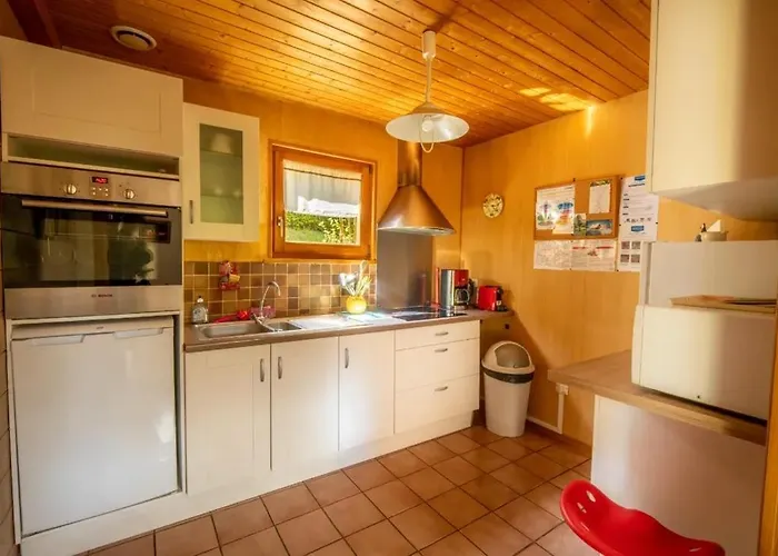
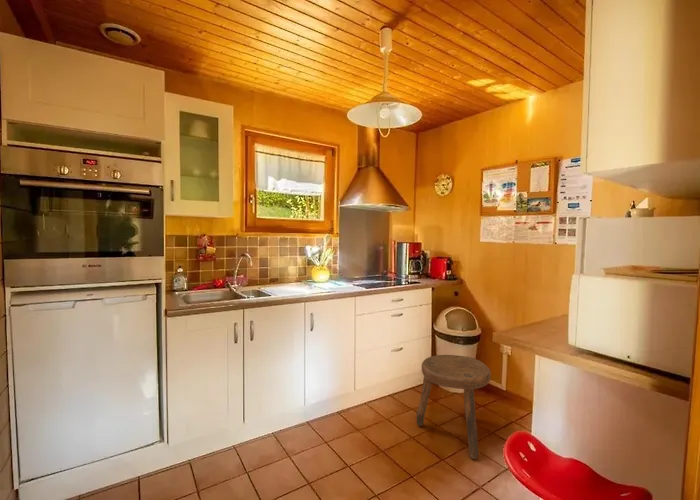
+ stool [415,354,492,460]
